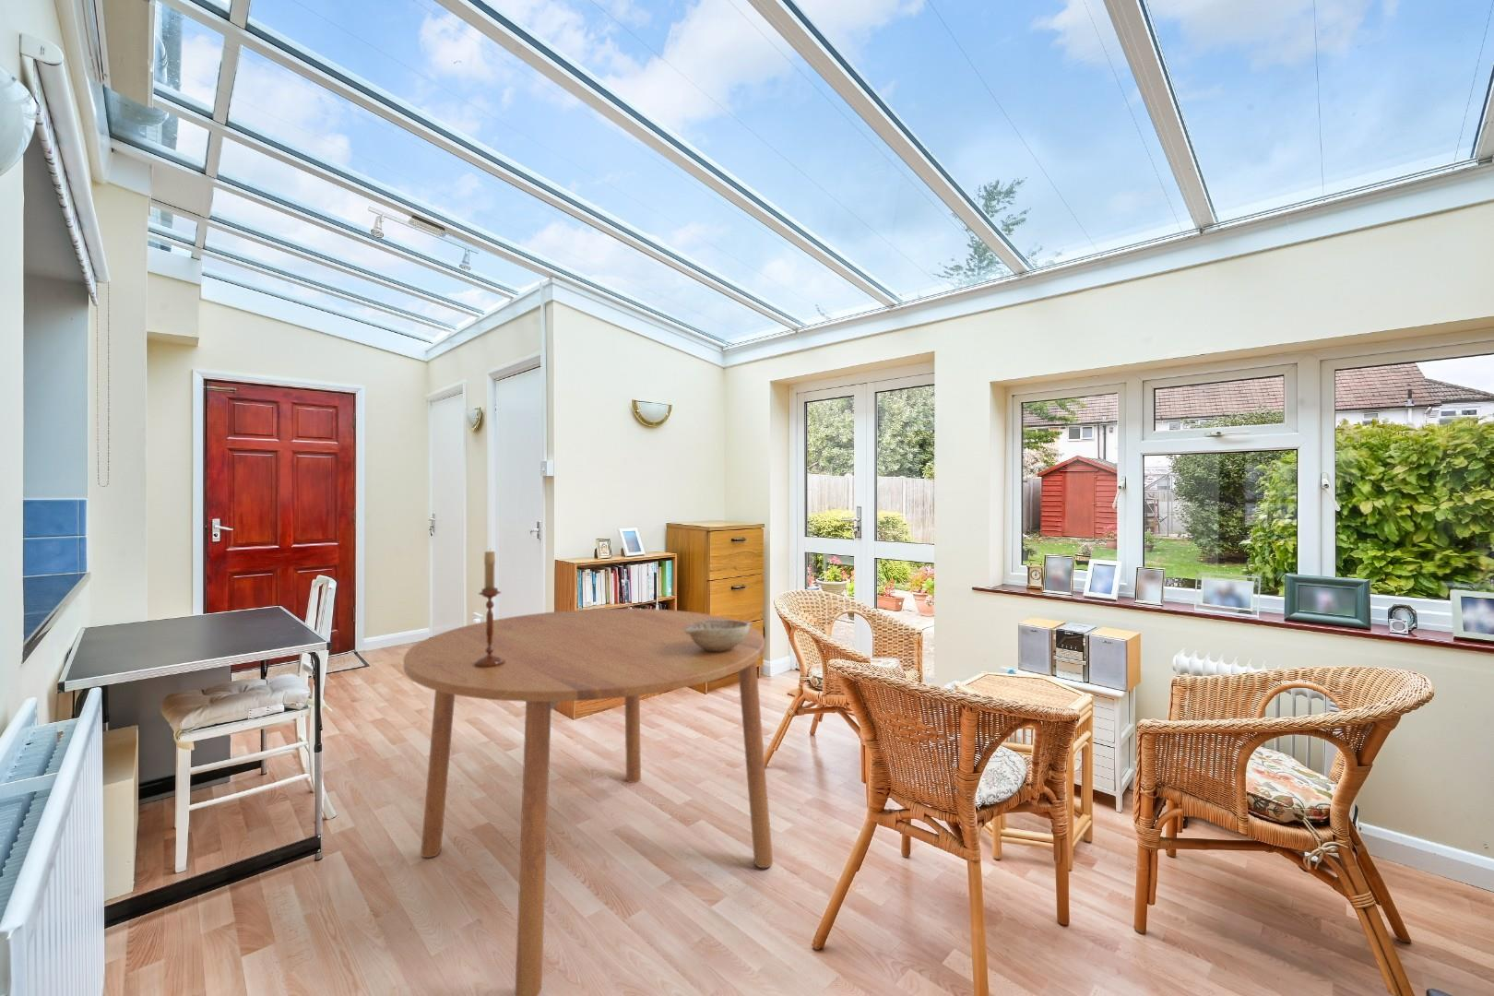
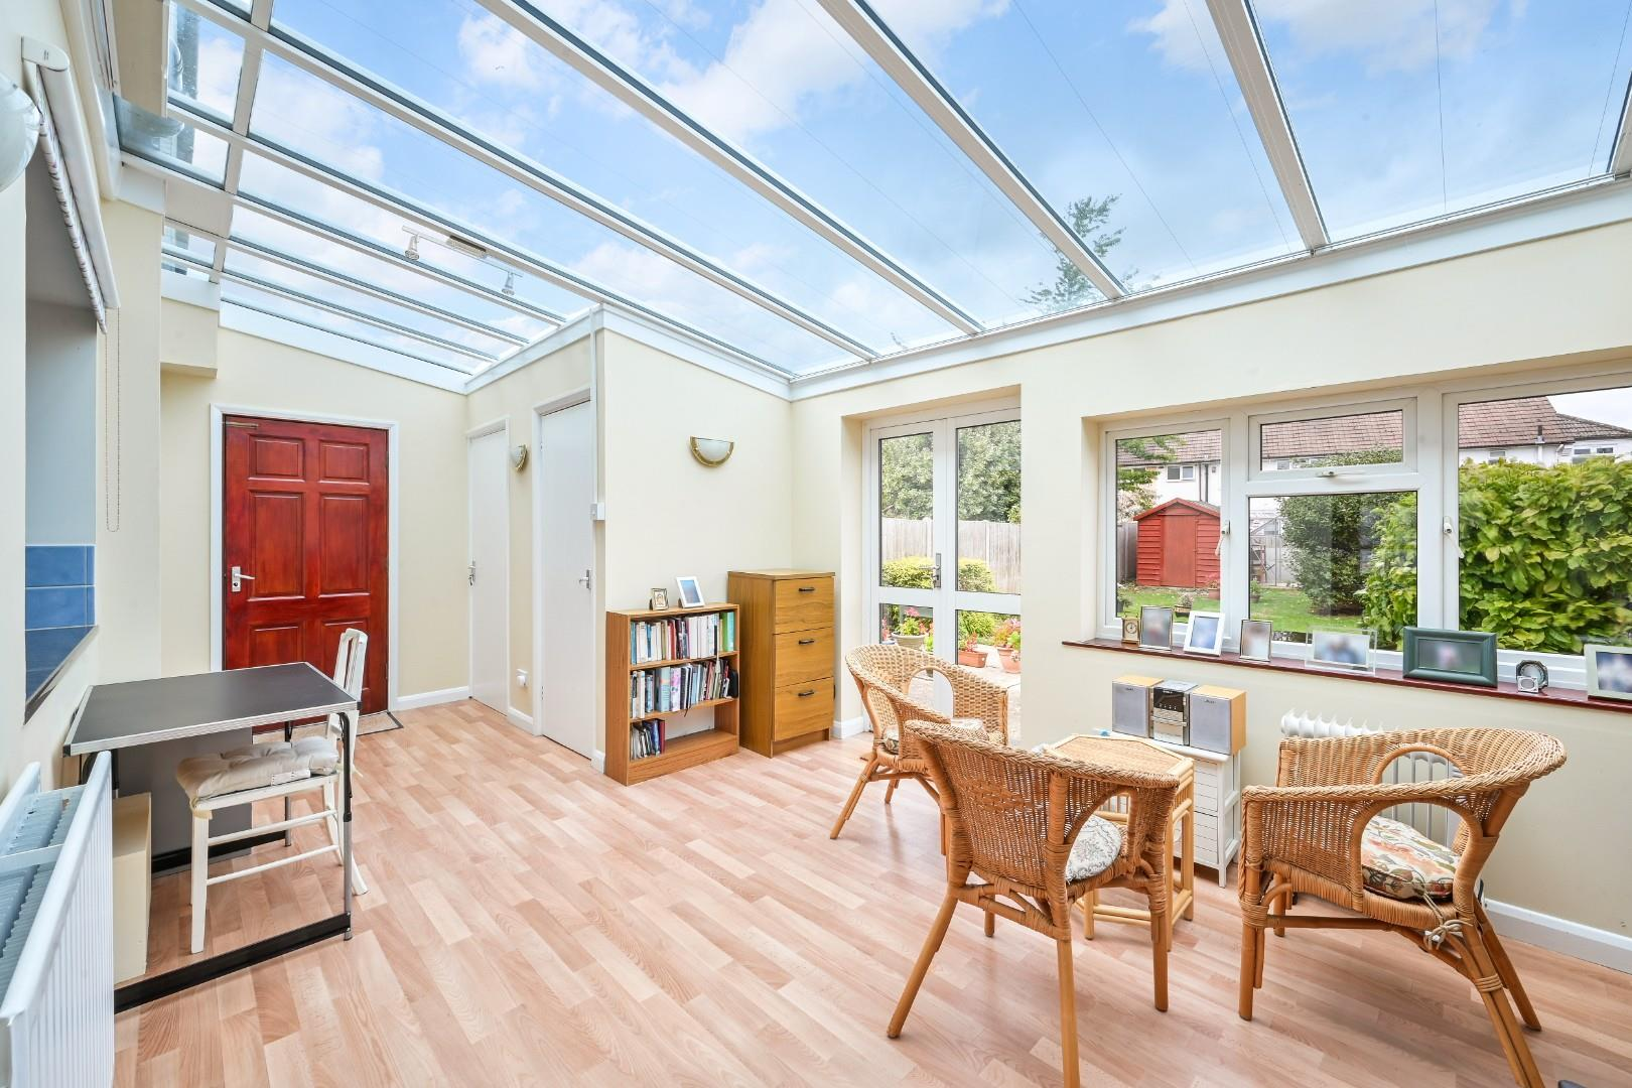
- candlestick [474,547,506,668]
- decorative bowl [685,619,754,651]
- dining table [404,608,774,996]
